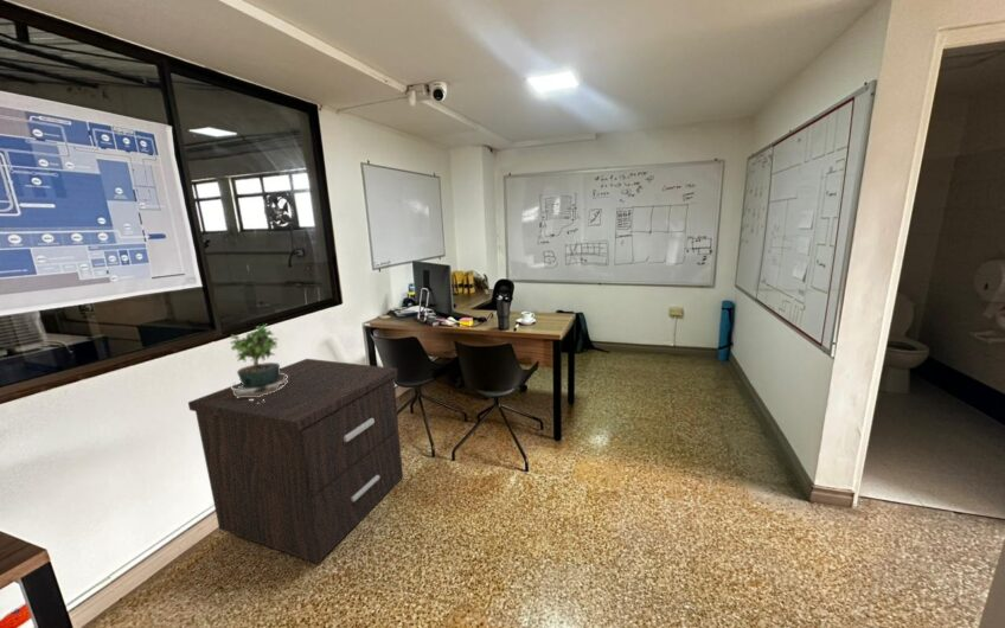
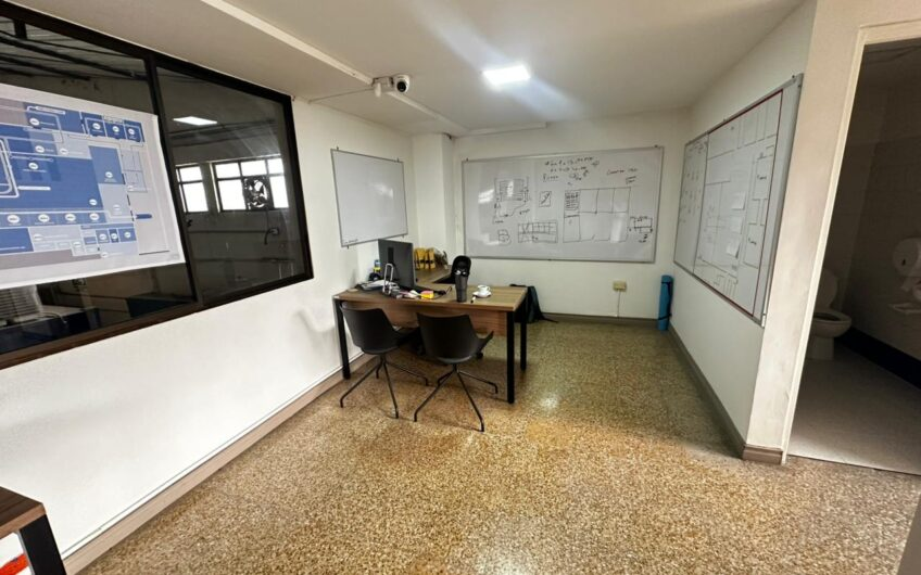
- nightstand [187,358,404,565]
- potted plant [228,323,288,400]
